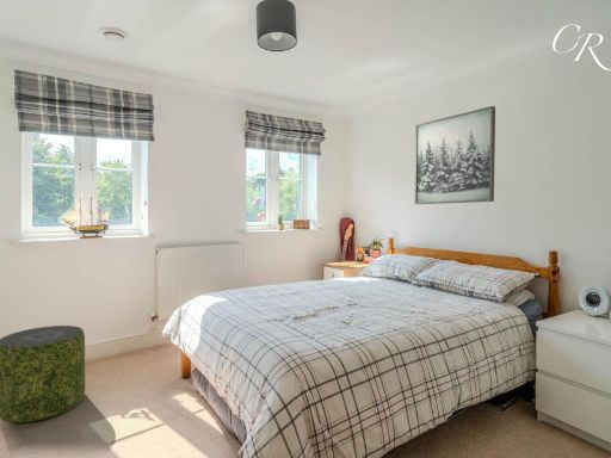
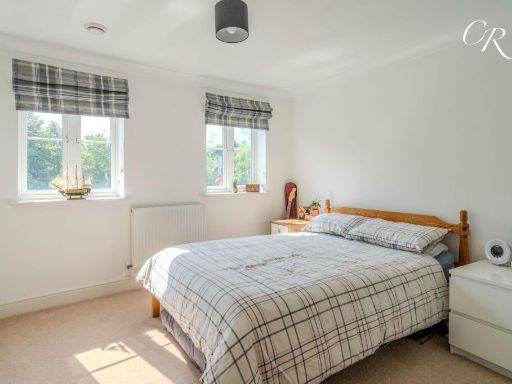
- wall art [414,105,496,205]
- pouf [0,324,86,423]
